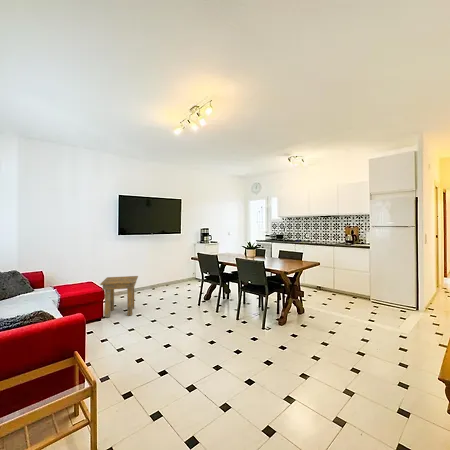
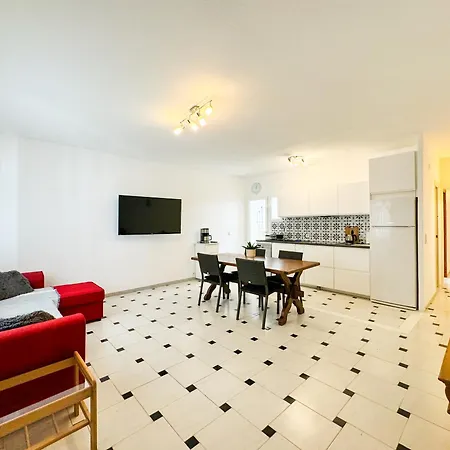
- side table [99,275,139,318]
